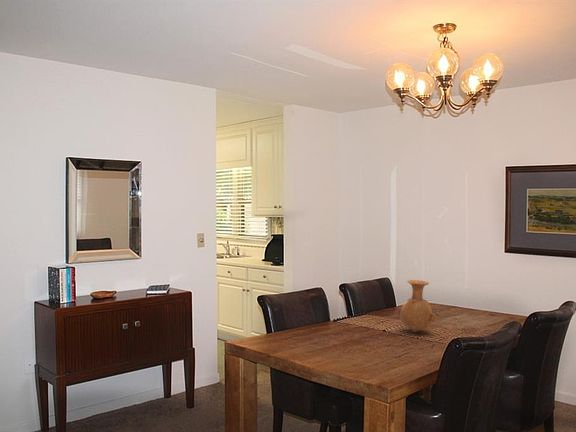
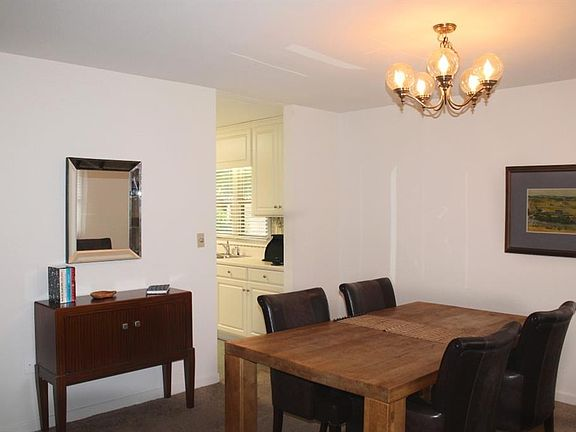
- vase [396,279,437,333]
